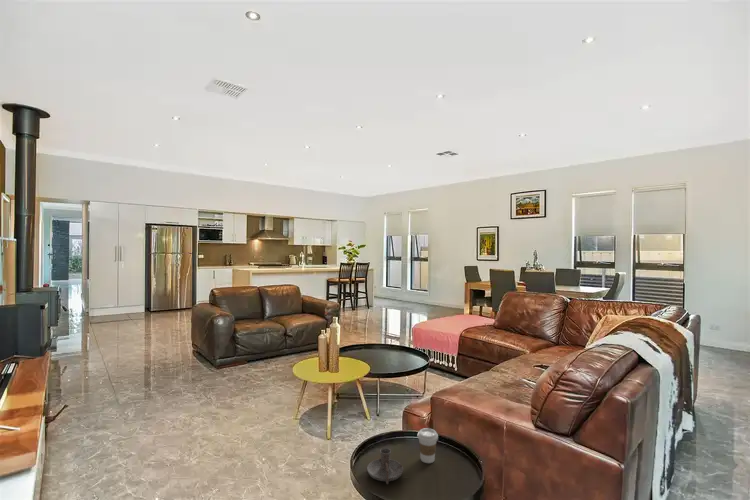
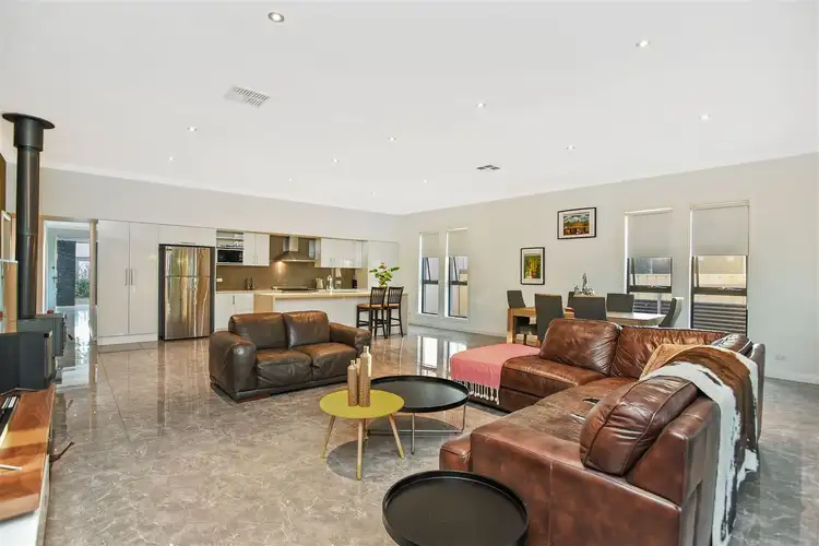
- coffee cup [417,427,439,464]
- candle holder [366,447,404,485]
